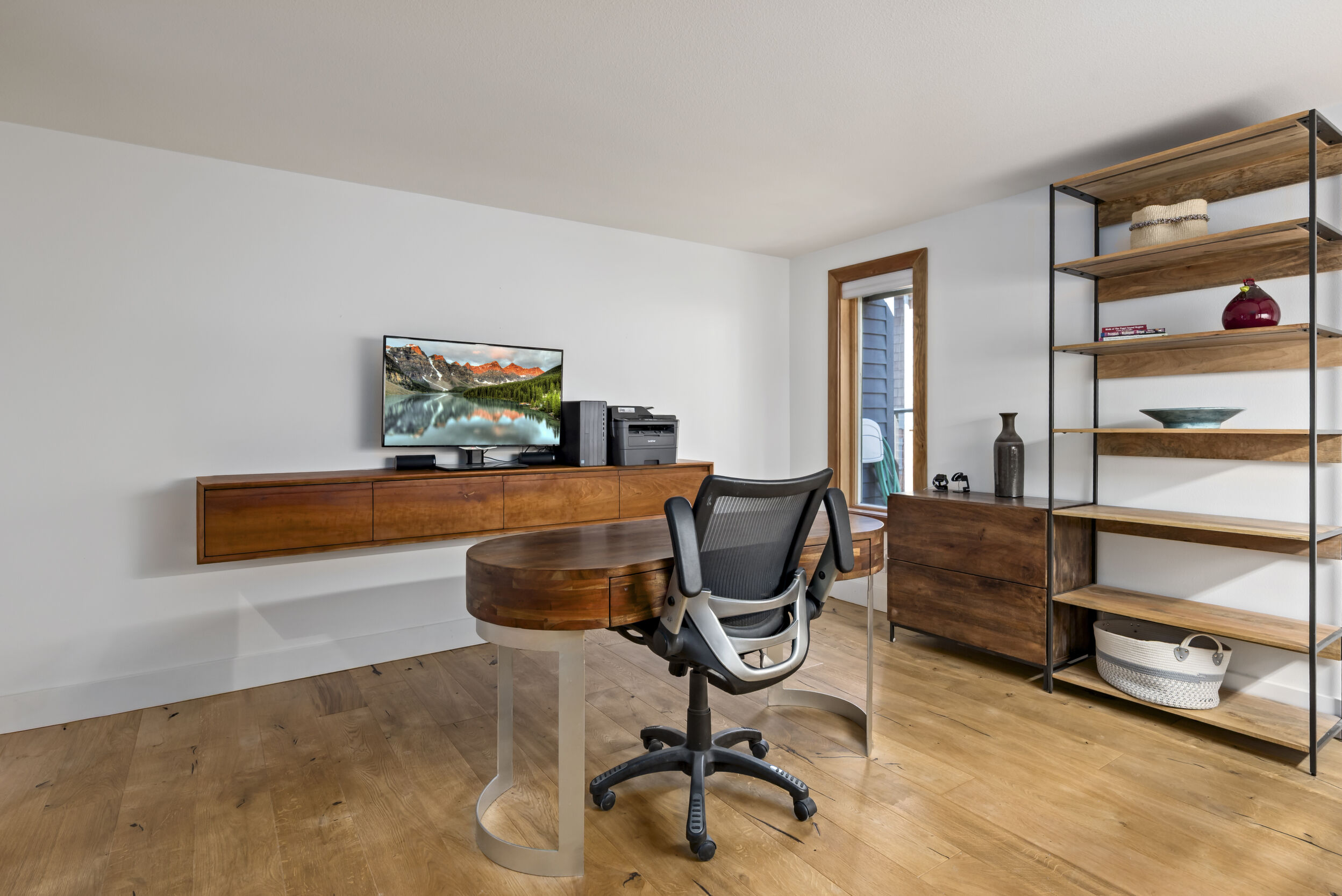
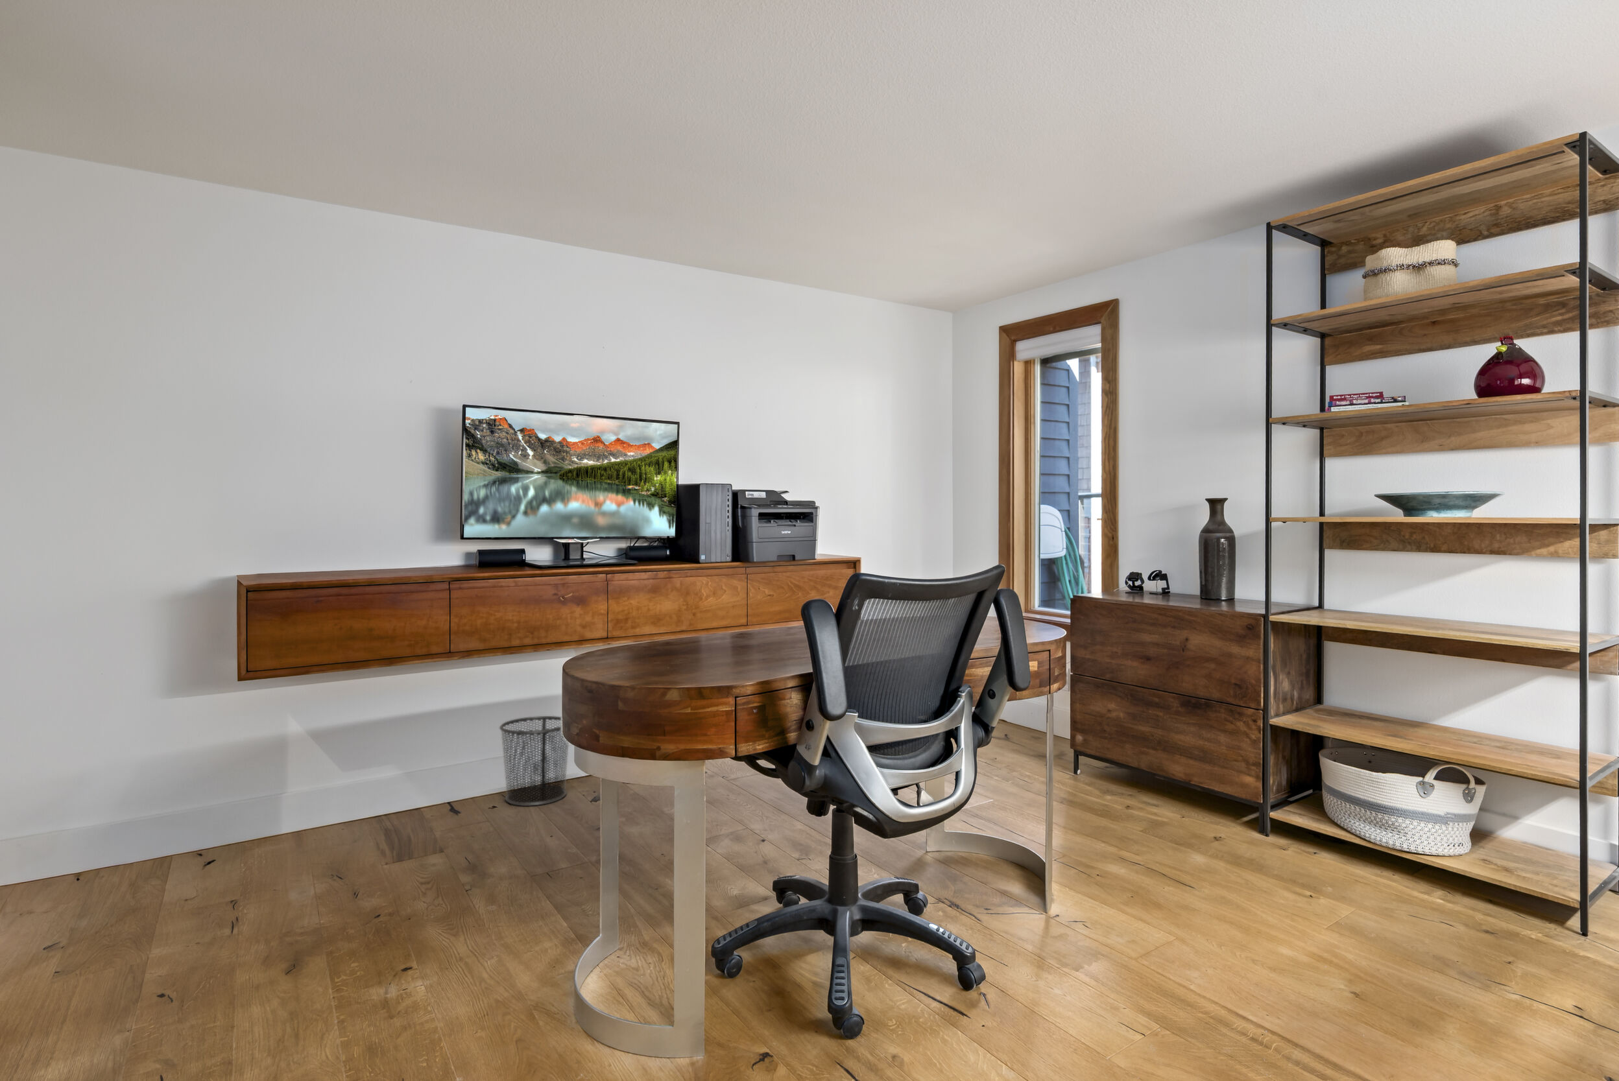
+ waste bin [498,715,569,807]
